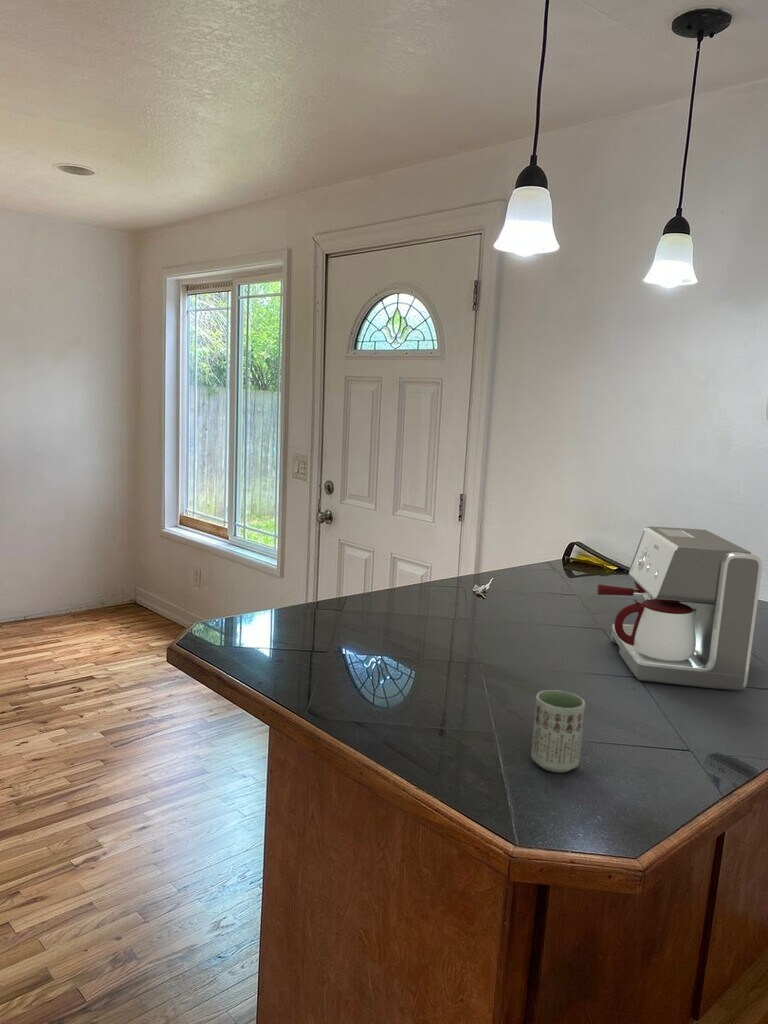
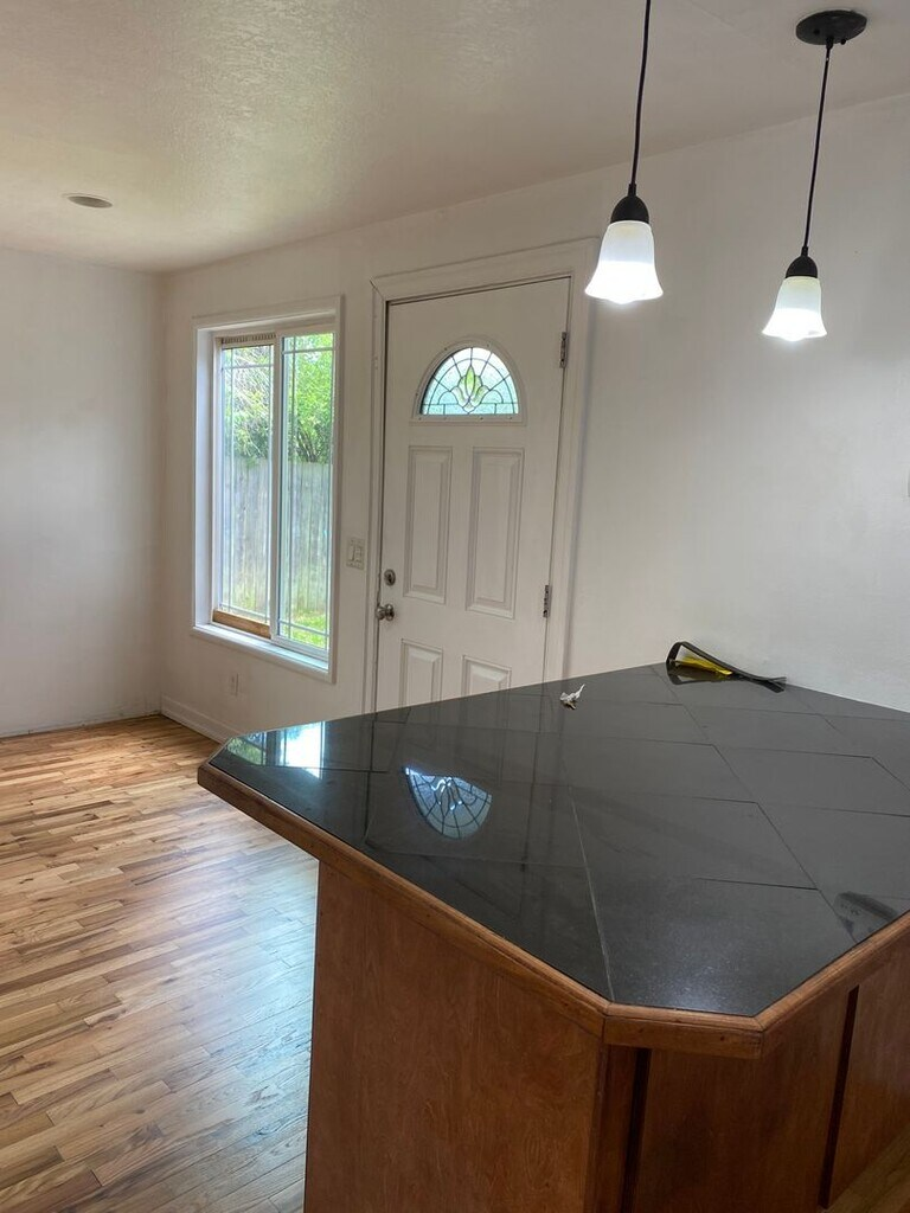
- coffee maker [596,525,763,691]
- cup [530,689,586,773]
